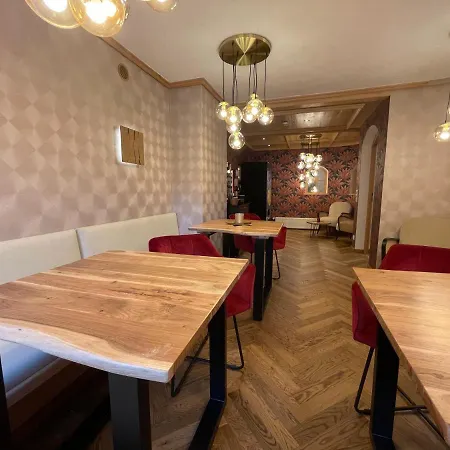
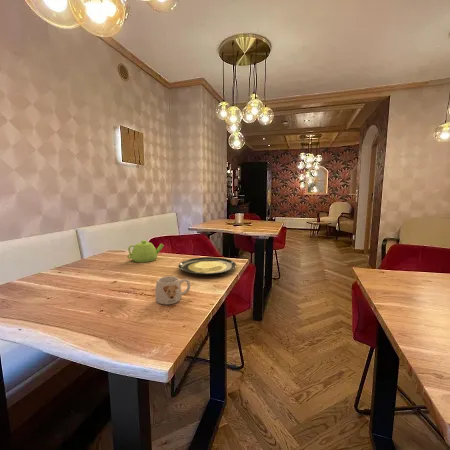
+ teapot [126,239,165,263]
+ mug [154,275,191,306]
+ plate [177,256,237,276]
